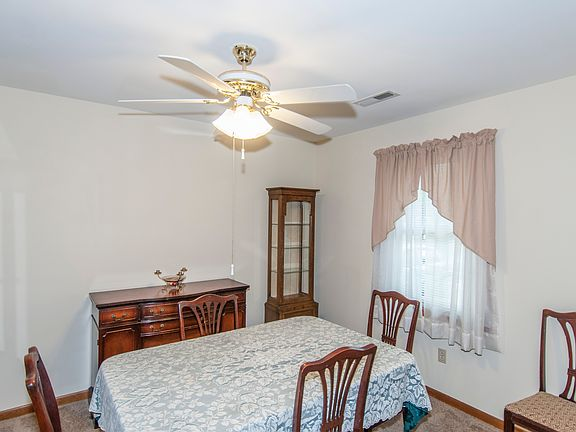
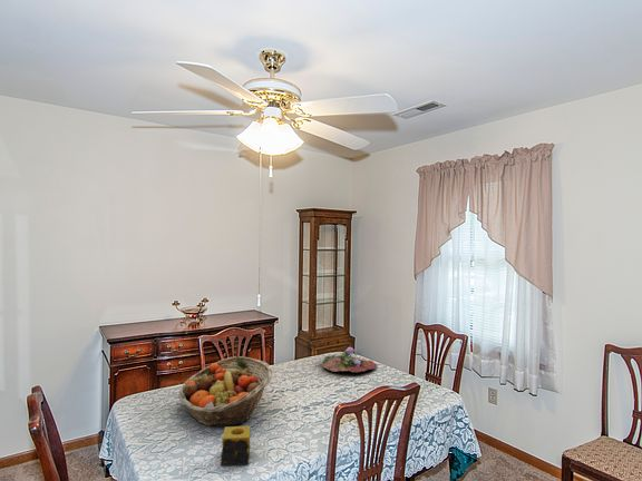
+ candle [220,425,252,467]
+ fruit basket [177,355,273,428]
+ potted flower [321,346,378,373]
